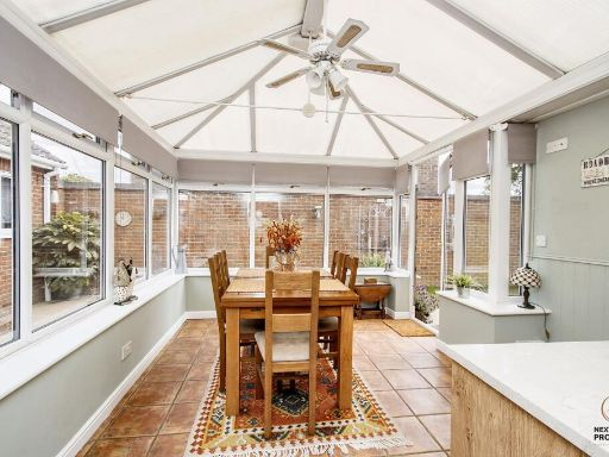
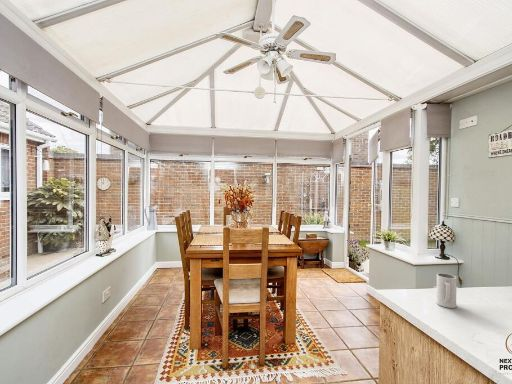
+ mug [435,272,458,309]
